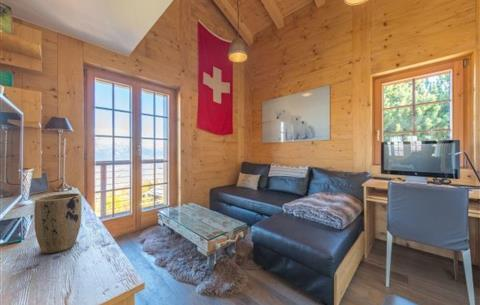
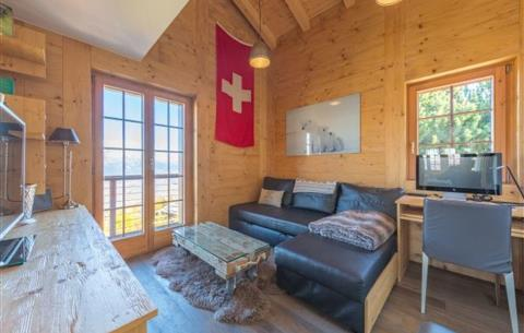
- plant pot [33,192,82,255]
